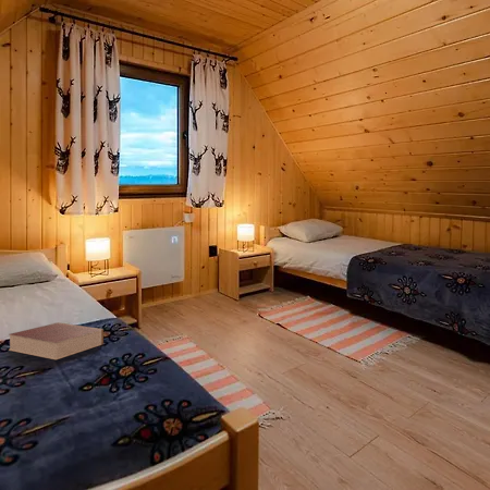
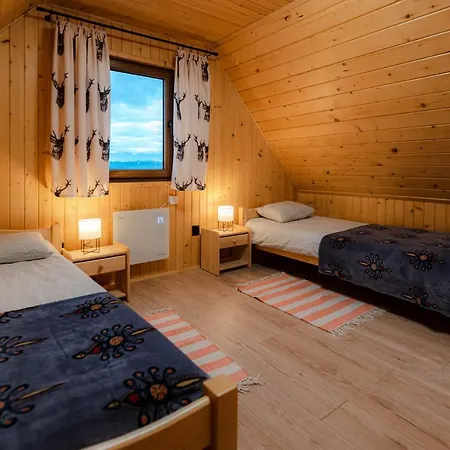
- book [8,321,105,360]
